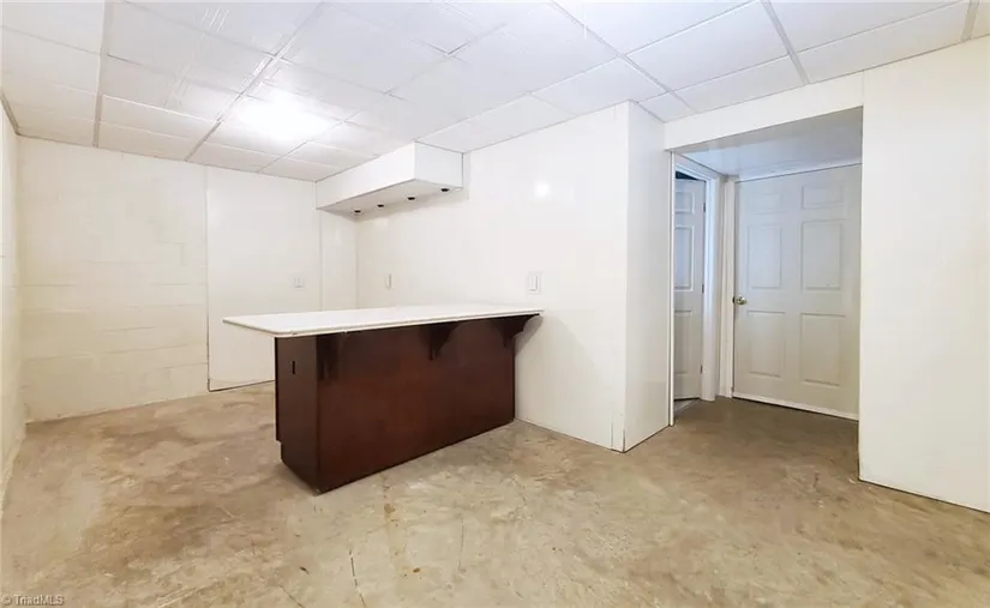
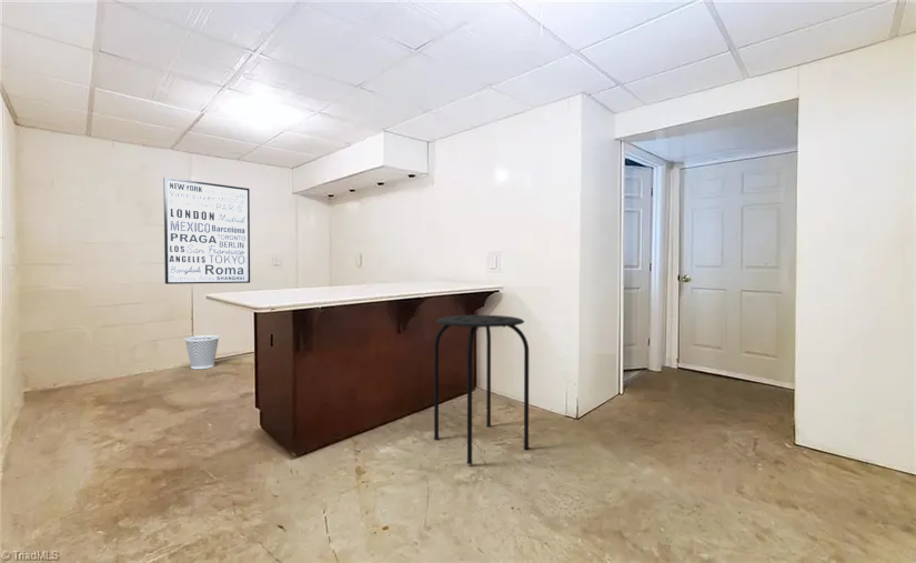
+ stool [433,314,530,465]
+ wastebasket [183,334,221,370]
+ wall art [162,177,251,285]
